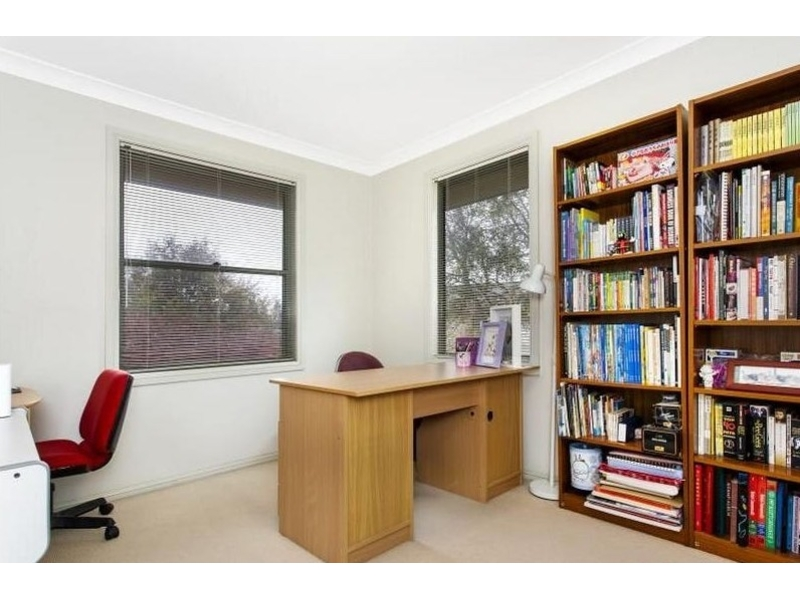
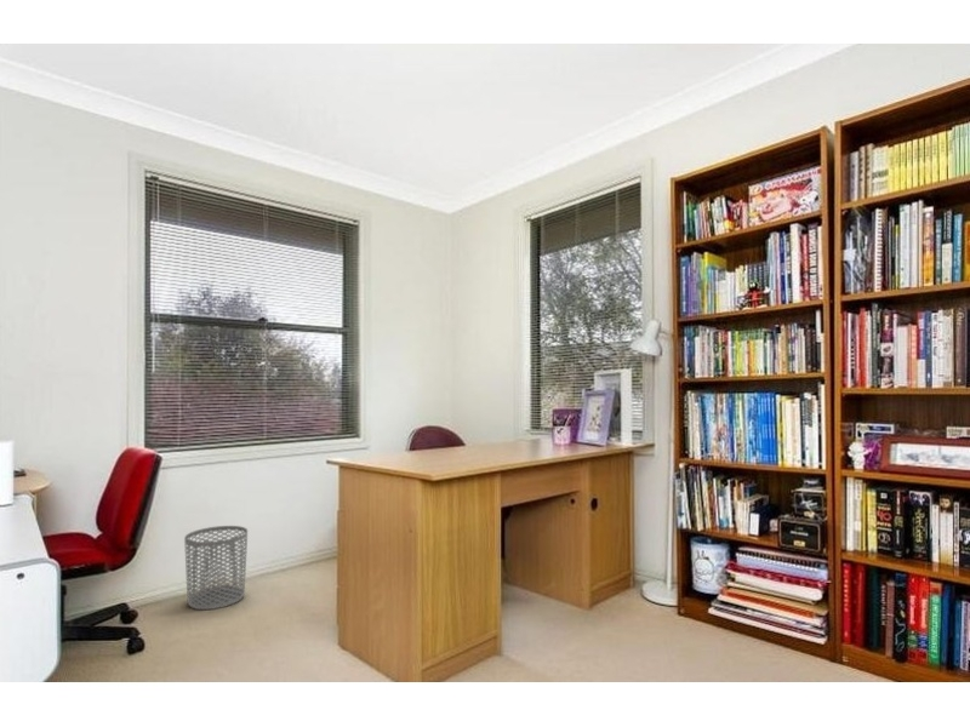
+ waste bin [183,525,249,611]
